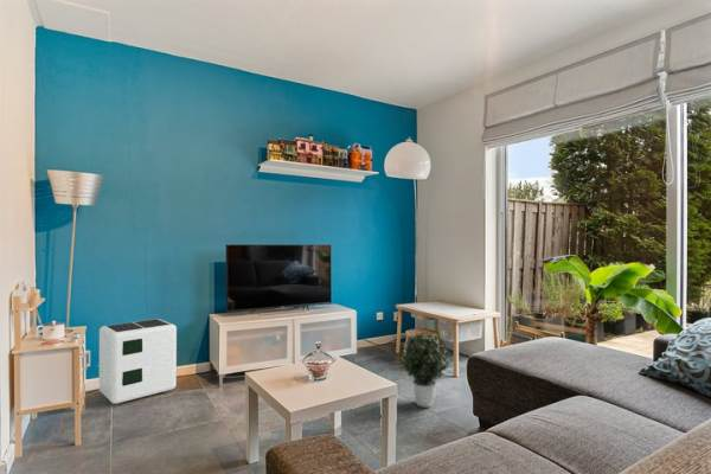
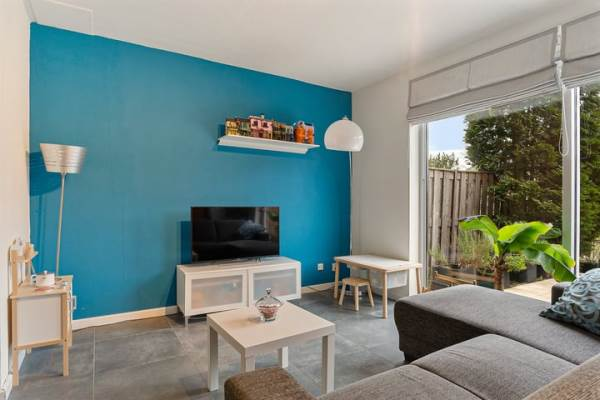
- air purifier [98,318,178,405]
- potted plant [397,331,451,409]
